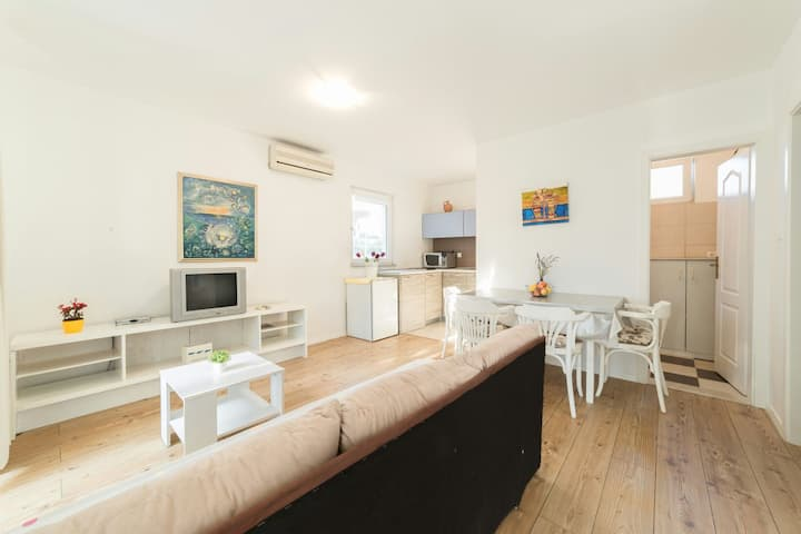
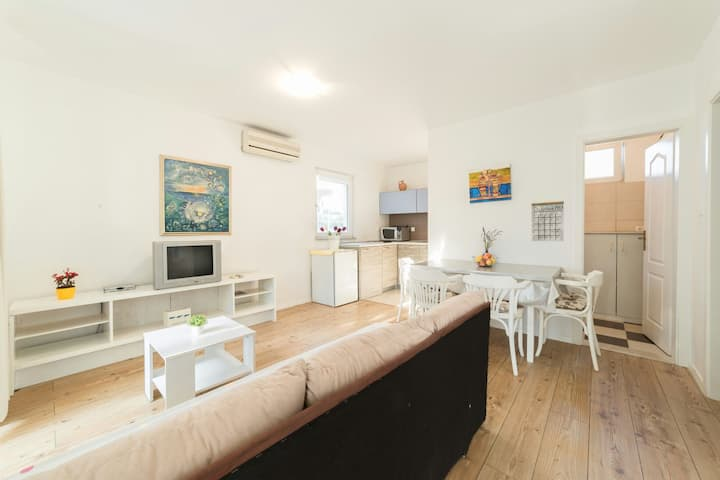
+ calendar [530,193,565,242]
